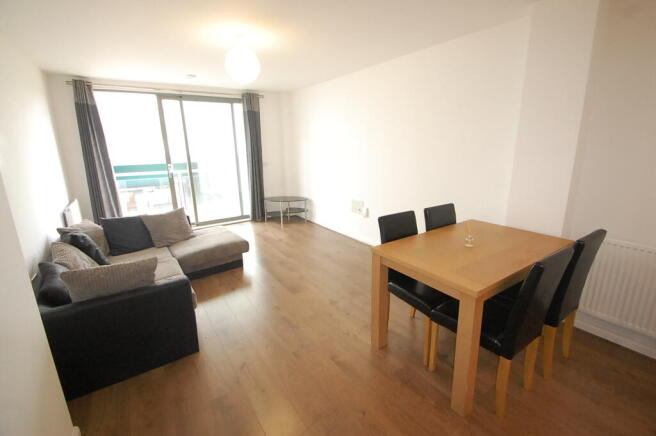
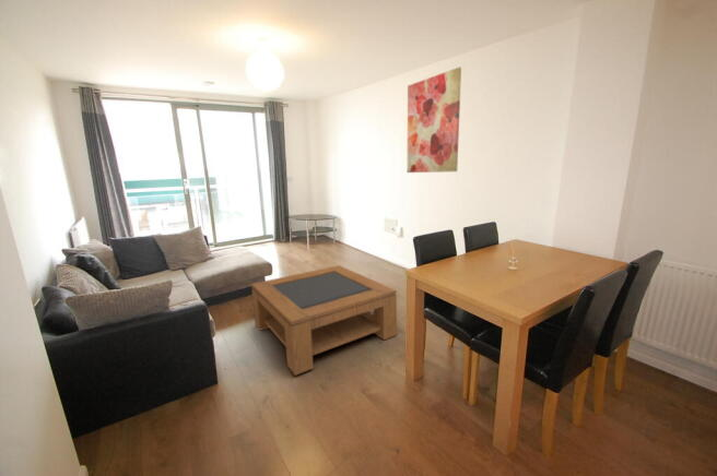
+ wall art [405,67,462,174]
+ coffee table [250,264,398,377]
